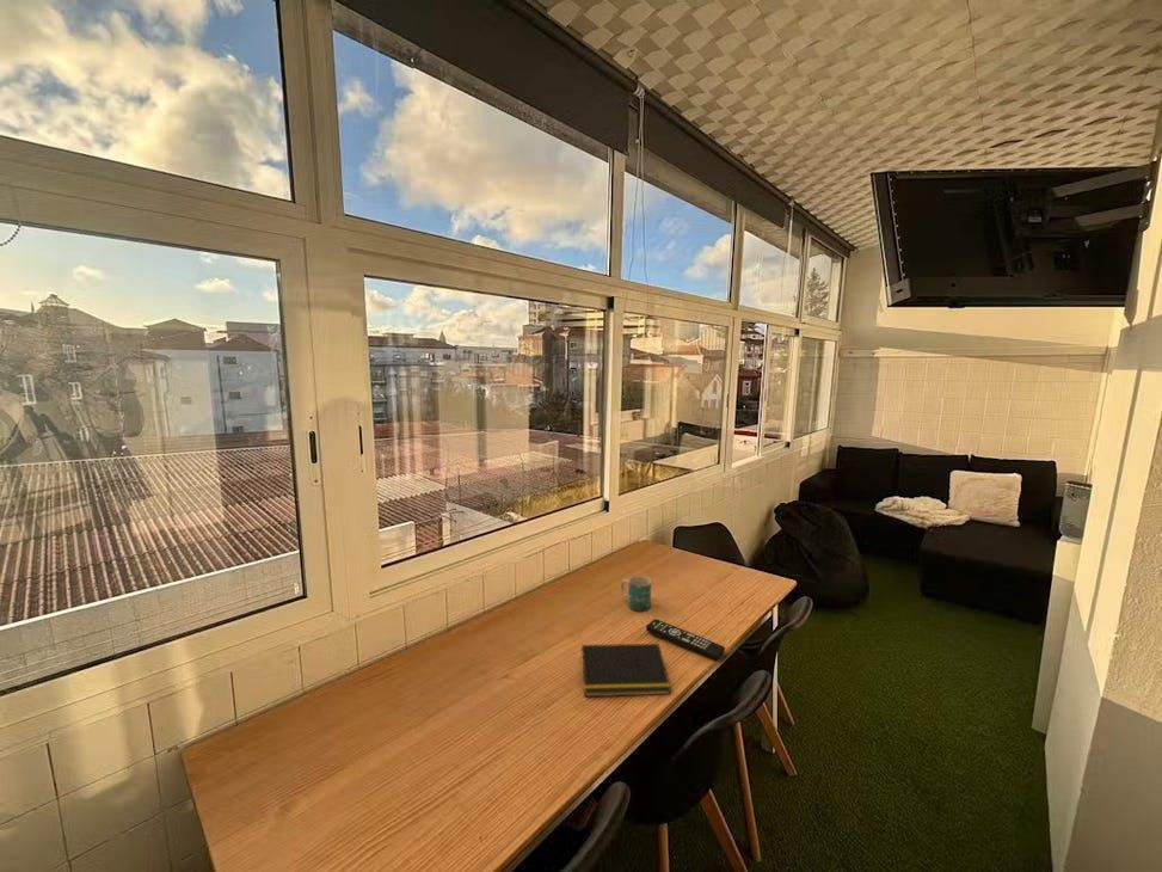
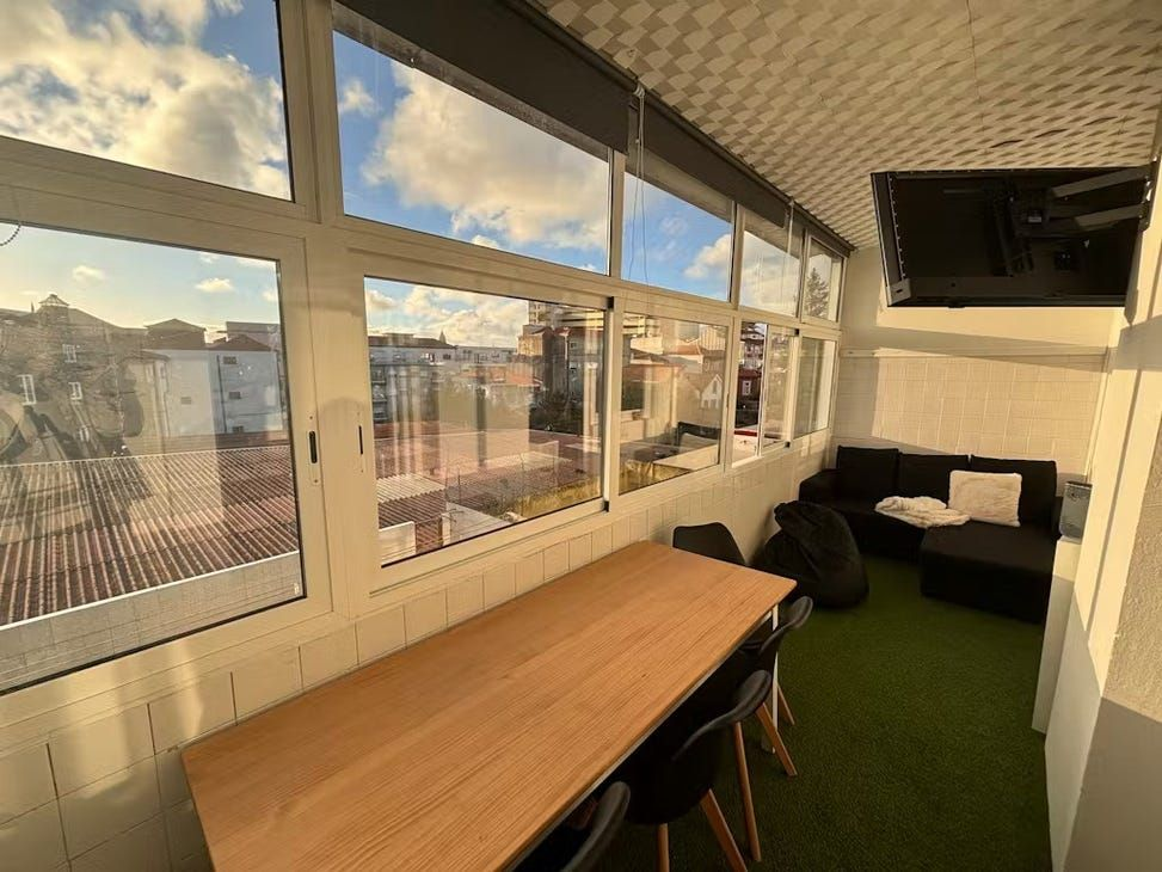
- mug [620,575,652,613]
- remote control [645,618,726,662]
- notepad [578,643,672,698]
